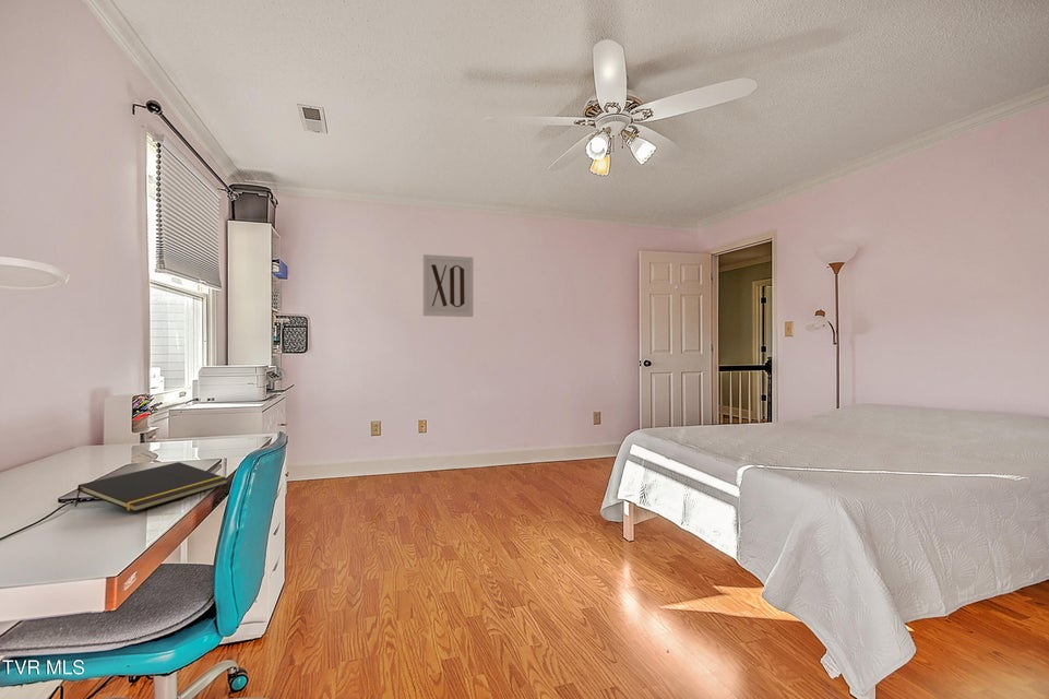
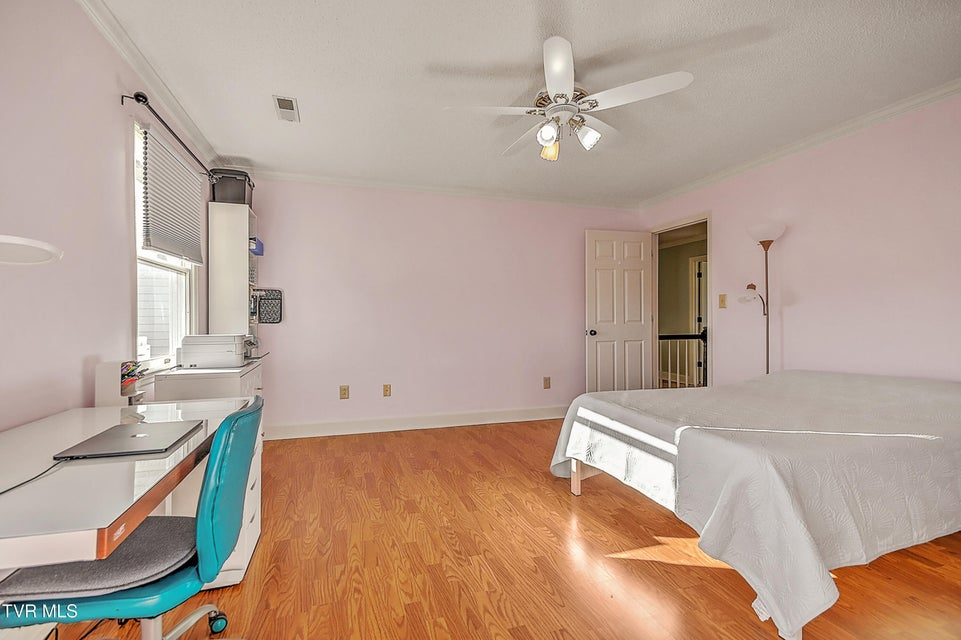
- notepad [73,461,229,513]
- wall art [422,253,474,318]
